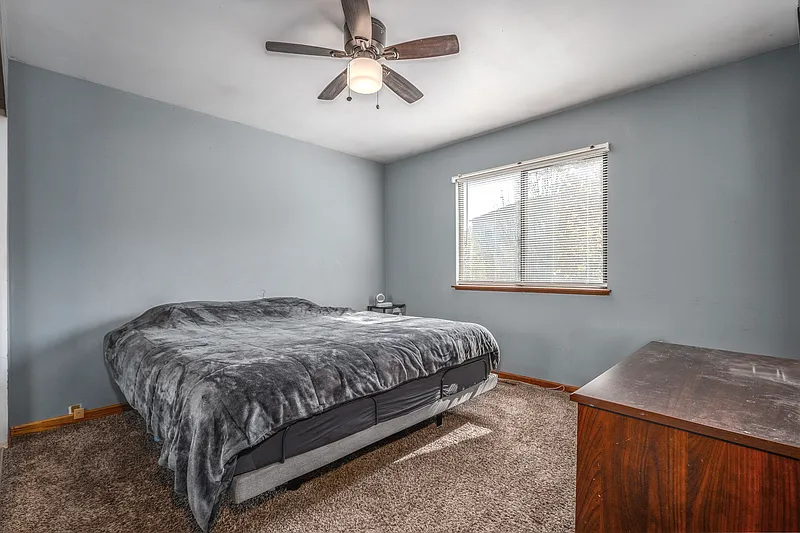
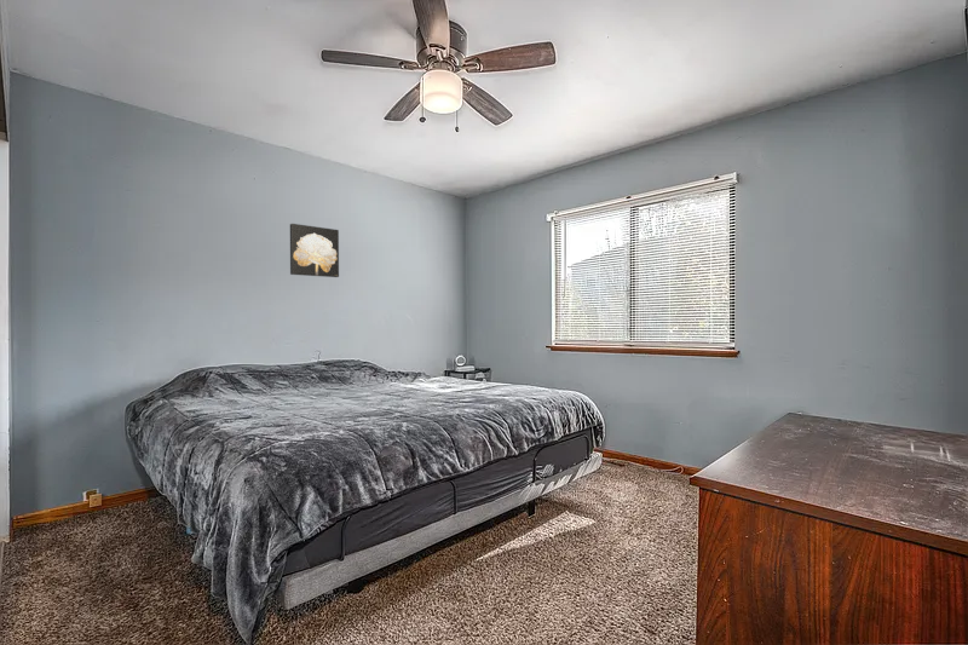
+ wall art [289,223,340,278]
